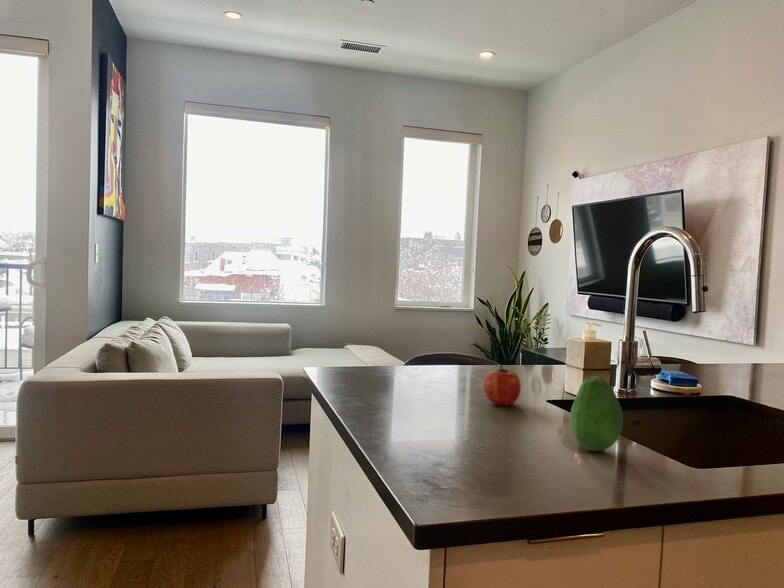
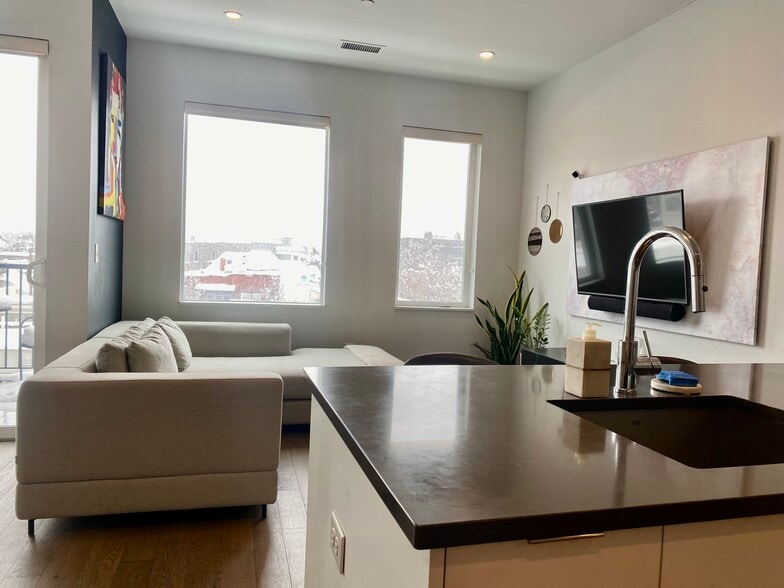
- fruit [569,375,624,452]
- fruit [483,364,522,406]
